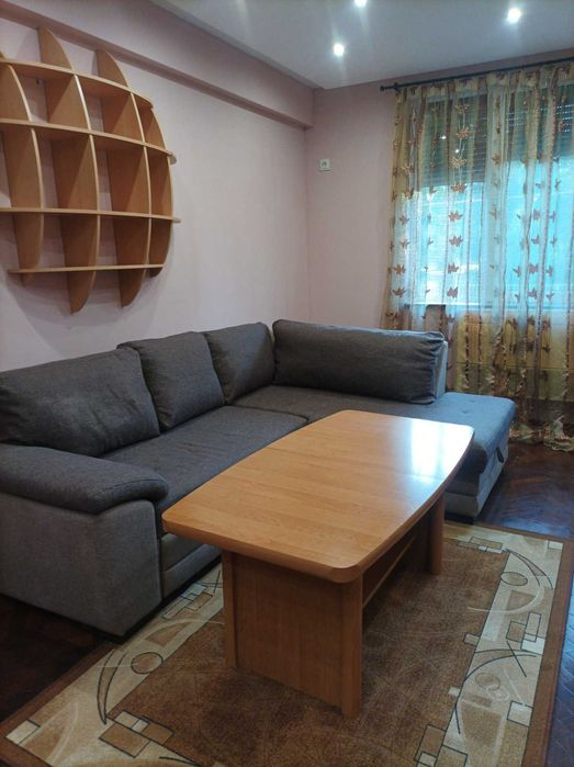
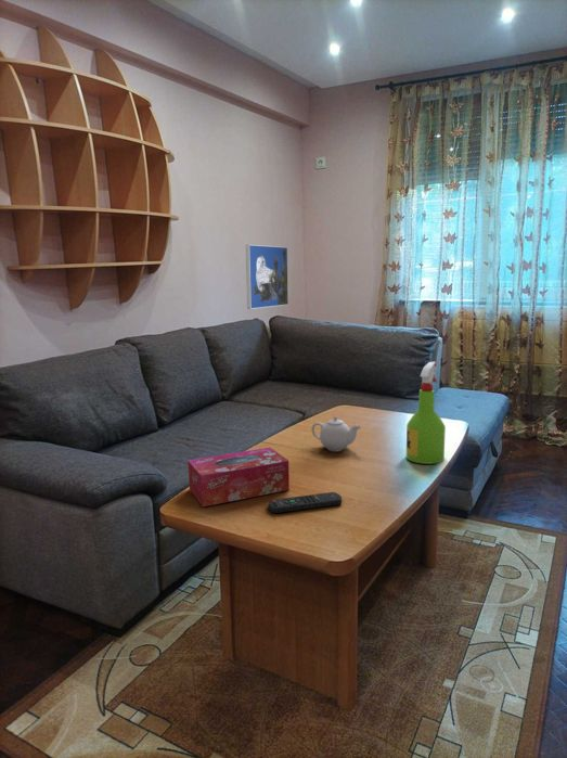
+ spray bottle [405,360,447,465]
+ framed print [245,244,289,310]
+ teapot [310,415,361,452]
+ remote control [267,491,343,514]
+ tissue box [186,447,291,508]
